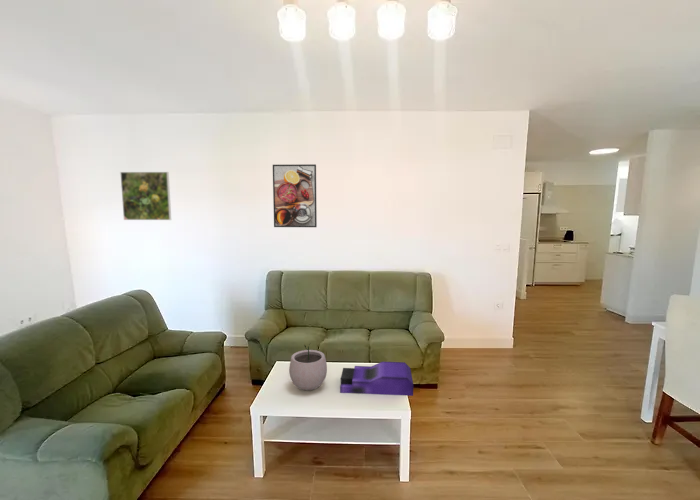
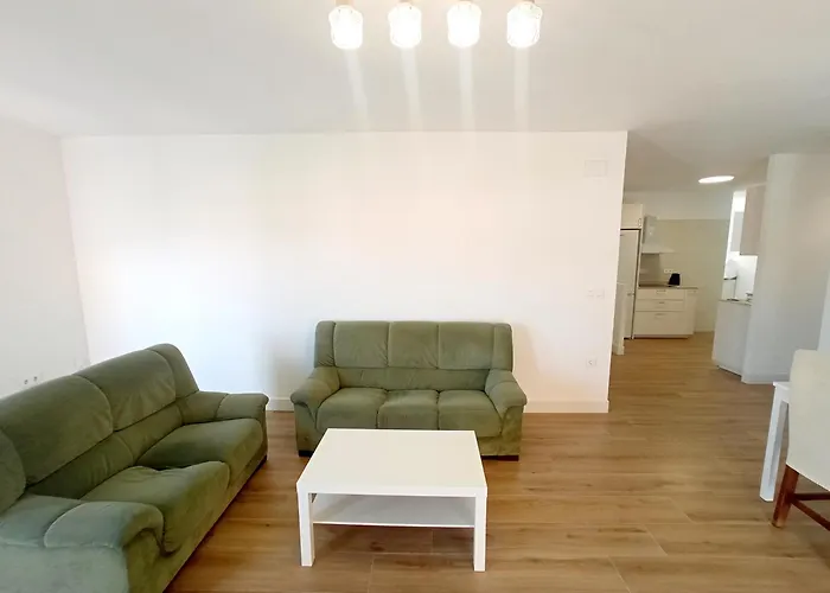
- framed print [119,171,172,221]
- plant pot [288,343,328,391]
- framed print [272,163,318,228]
- video game console [339,361,414,397]
